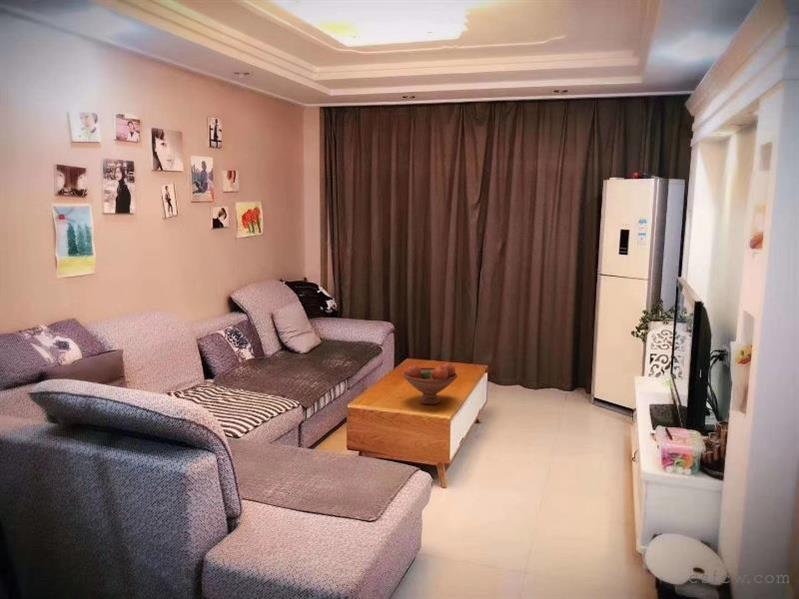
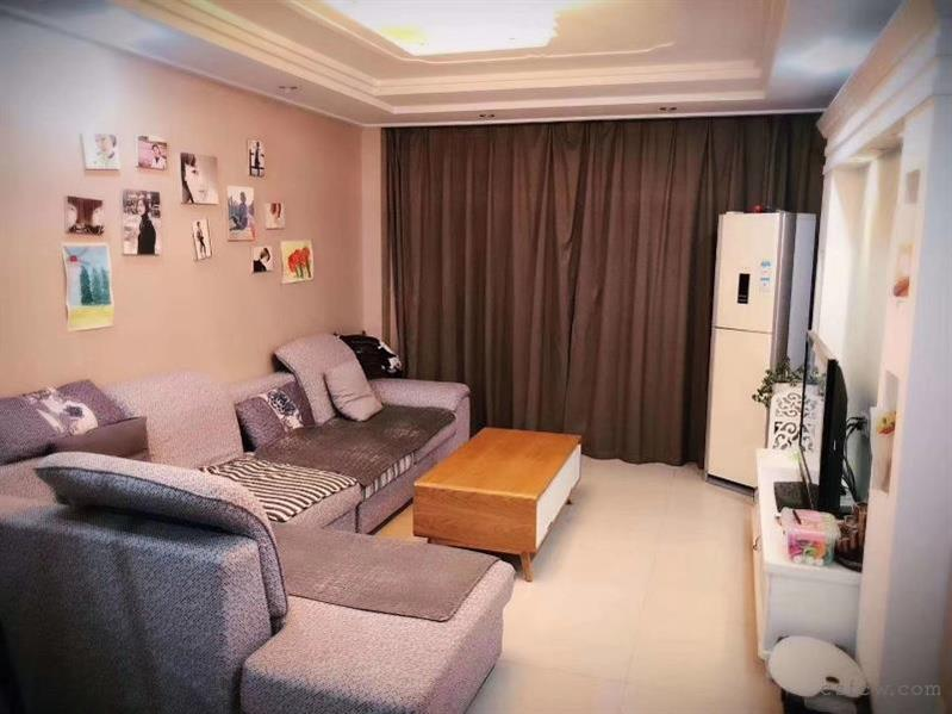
- fruit bowl [402,362,458,405]
